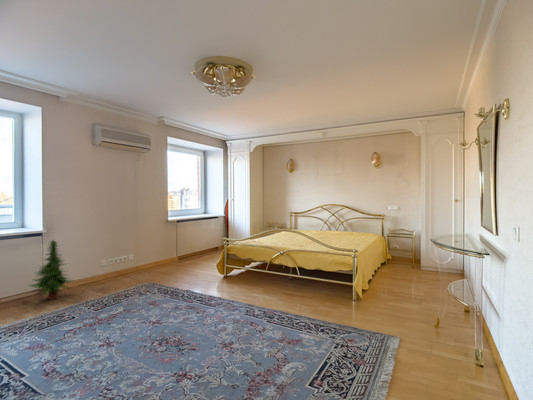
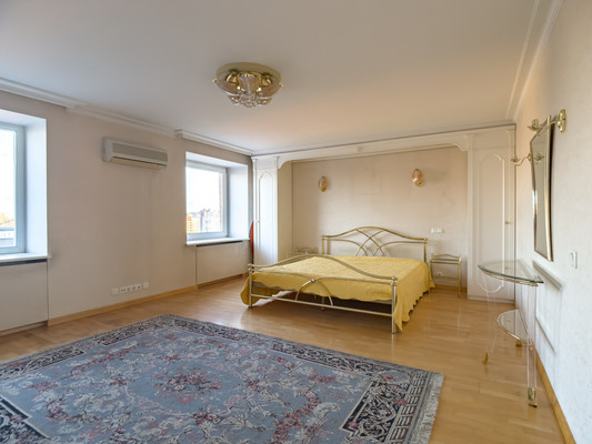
- tree [28,239,77,301]
